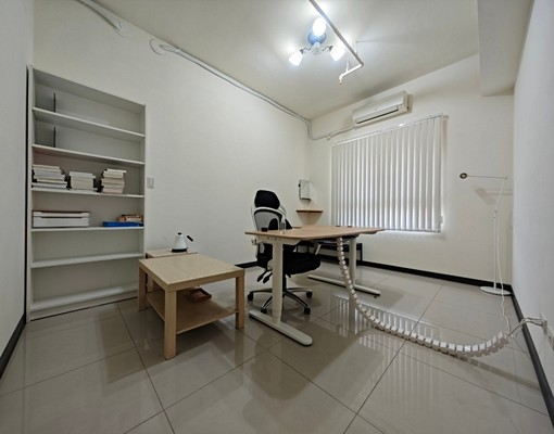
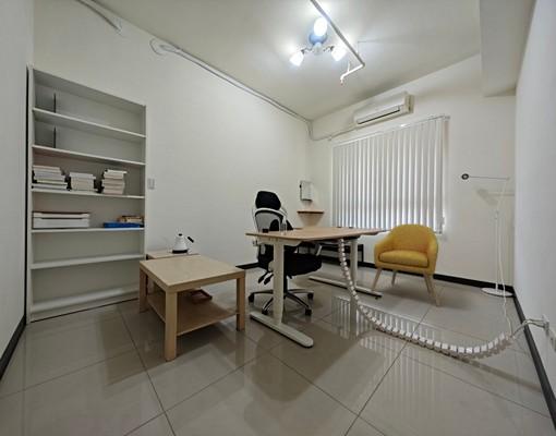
+ armchair [370,222,440,307]
